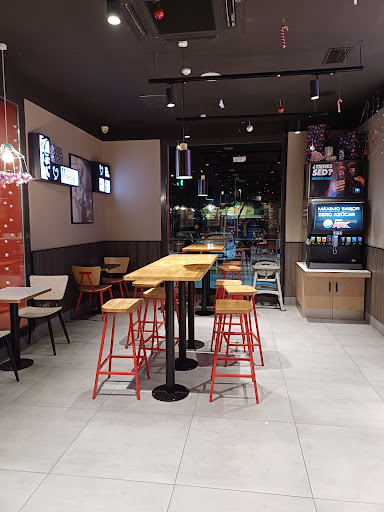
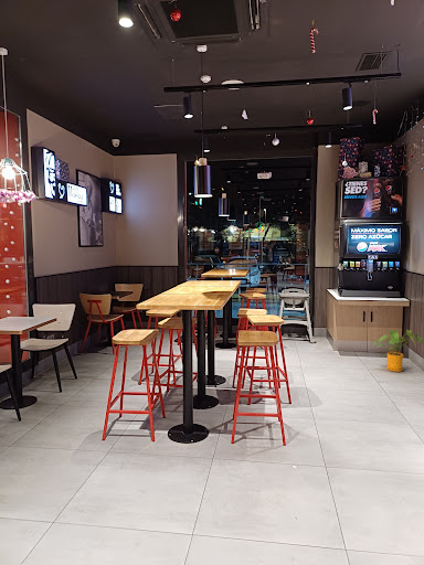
+ house plant [373,329,424,373]
